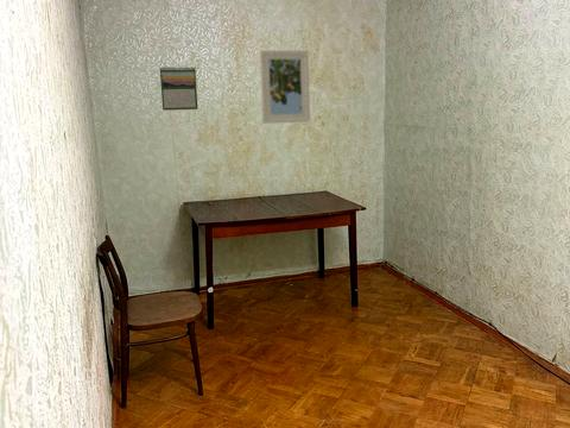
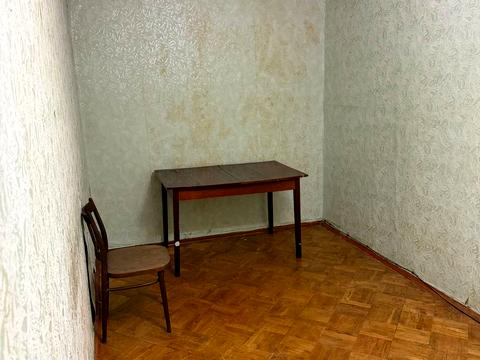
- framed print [259,49,311,125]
- calendar [159,65,198,112]
